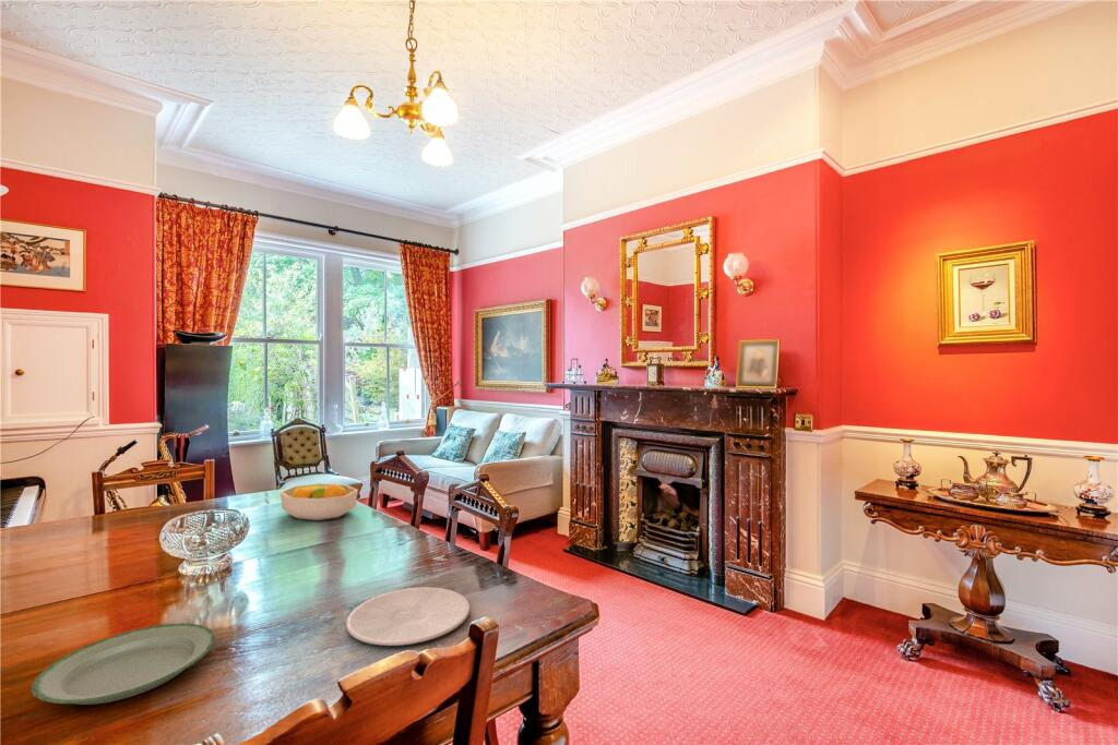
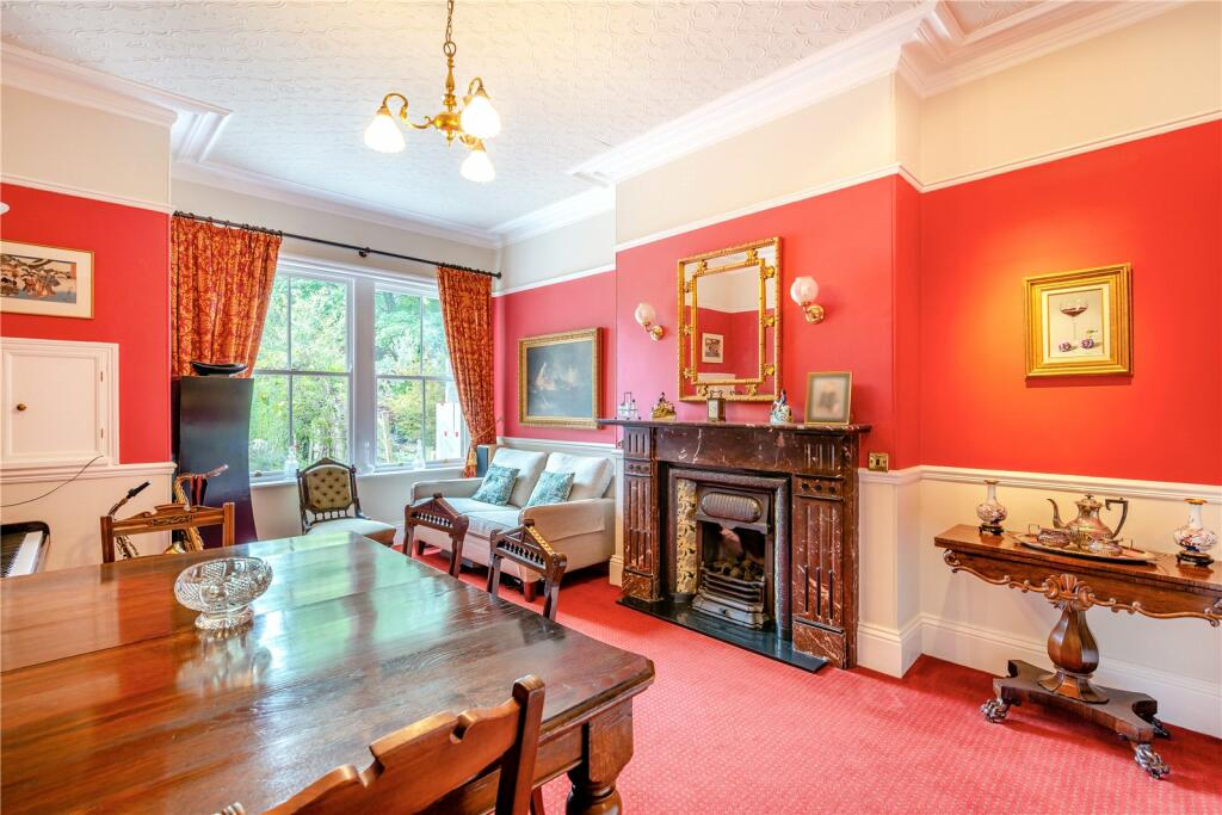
- plate [31,622,216,706]
- fruit bowl [278,482,359,521]
- plate [345,586,471,647]
